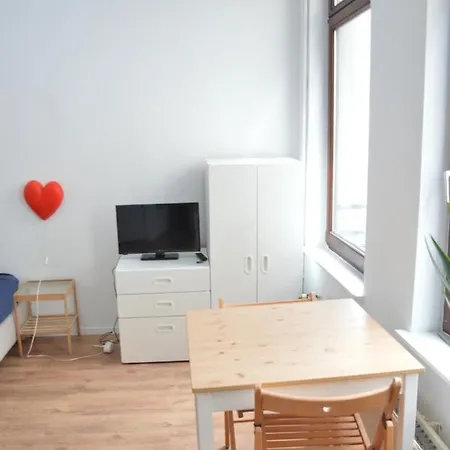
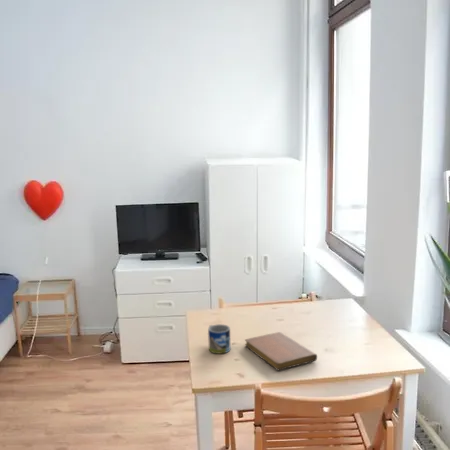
+ notebook [244,331,318,371]
+ mug [207,323,232,355]
